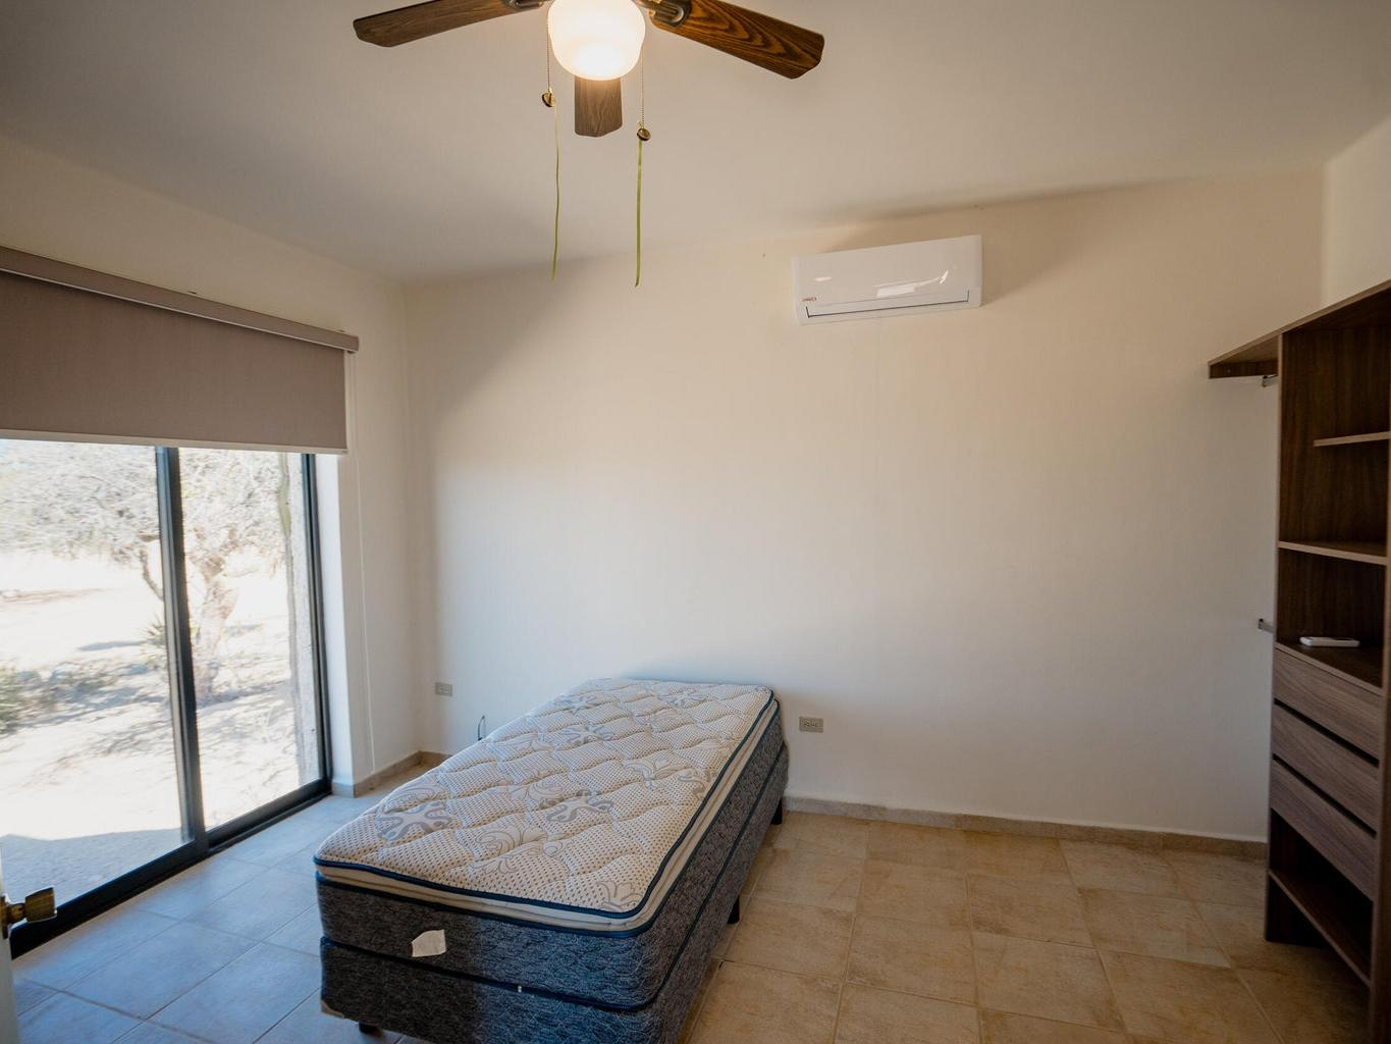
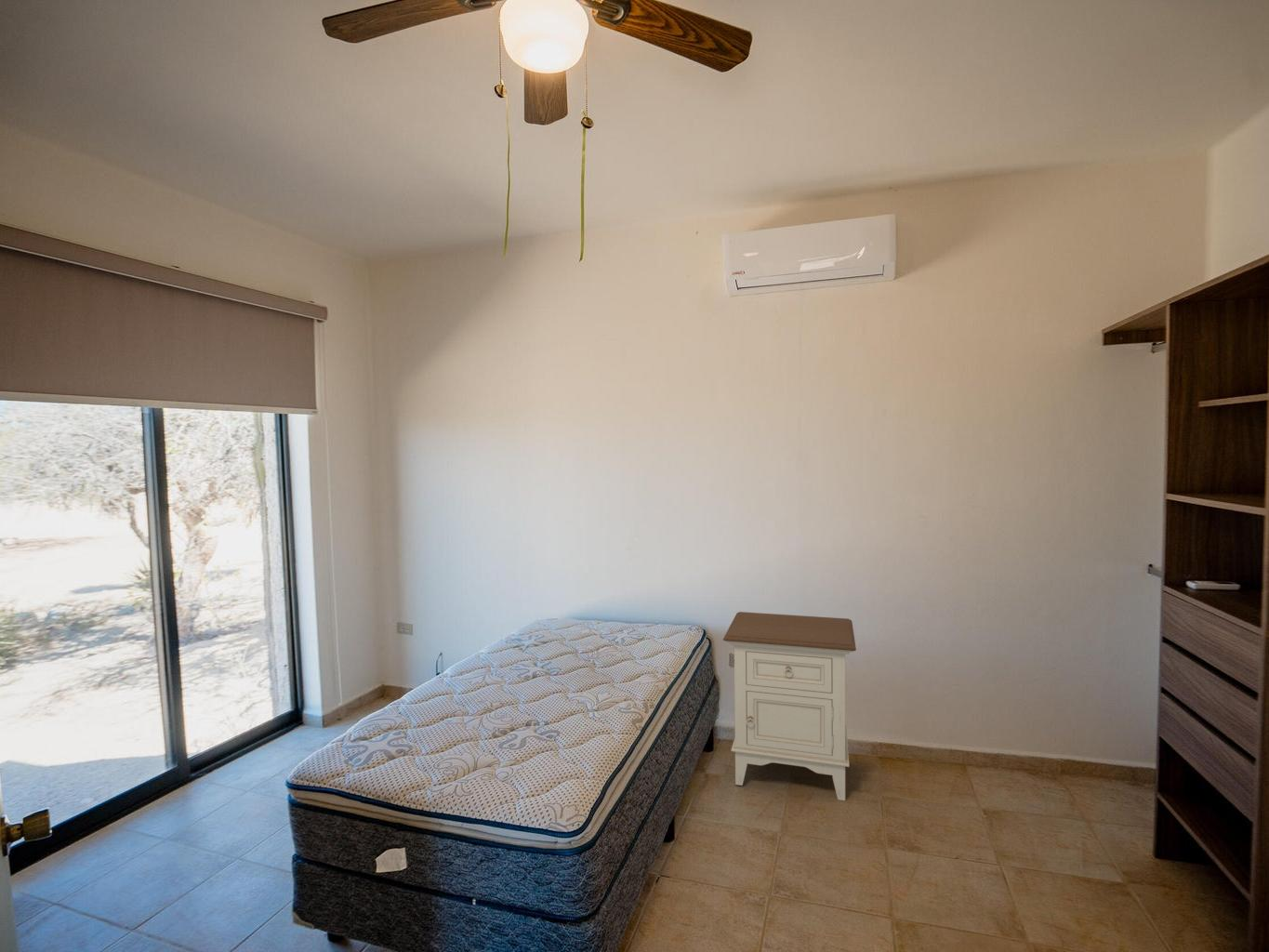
+ nightstand [722,611,857,801]
